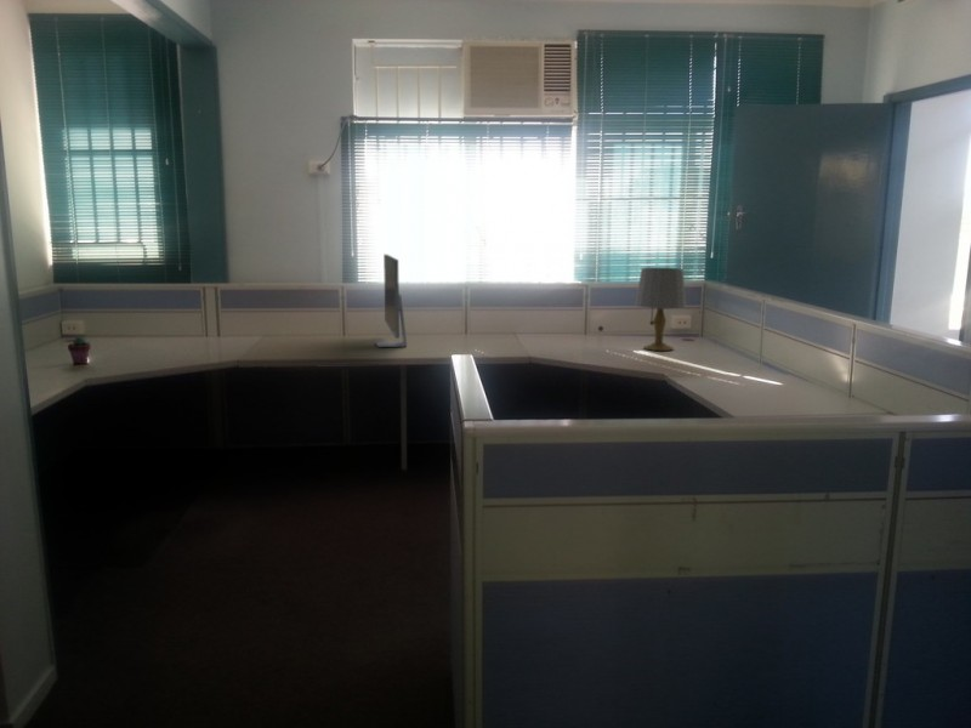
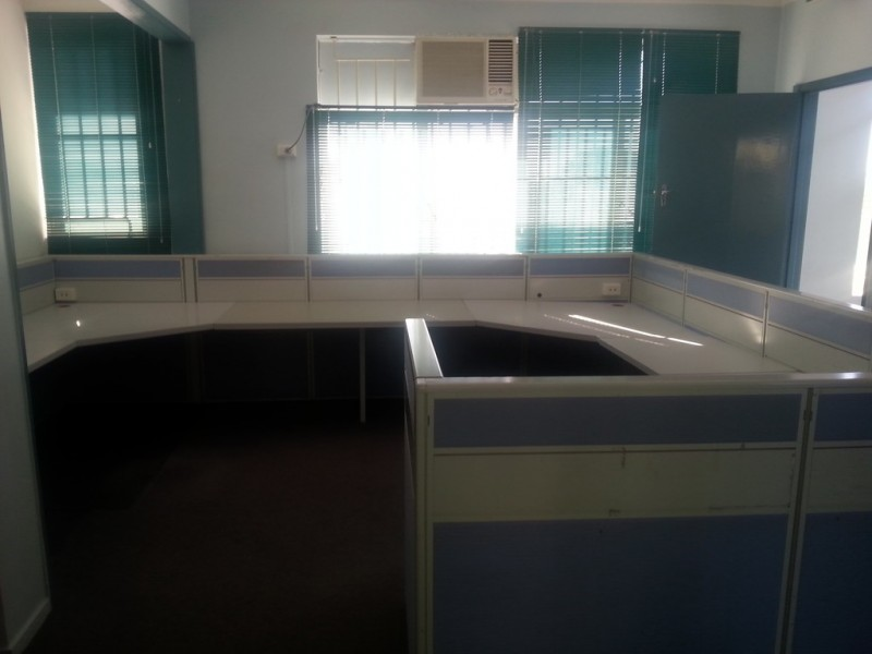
- potted succulent [67,335,91,365]
- monitor [375,254,408,348]
- table lamp [634,266,687,352]
